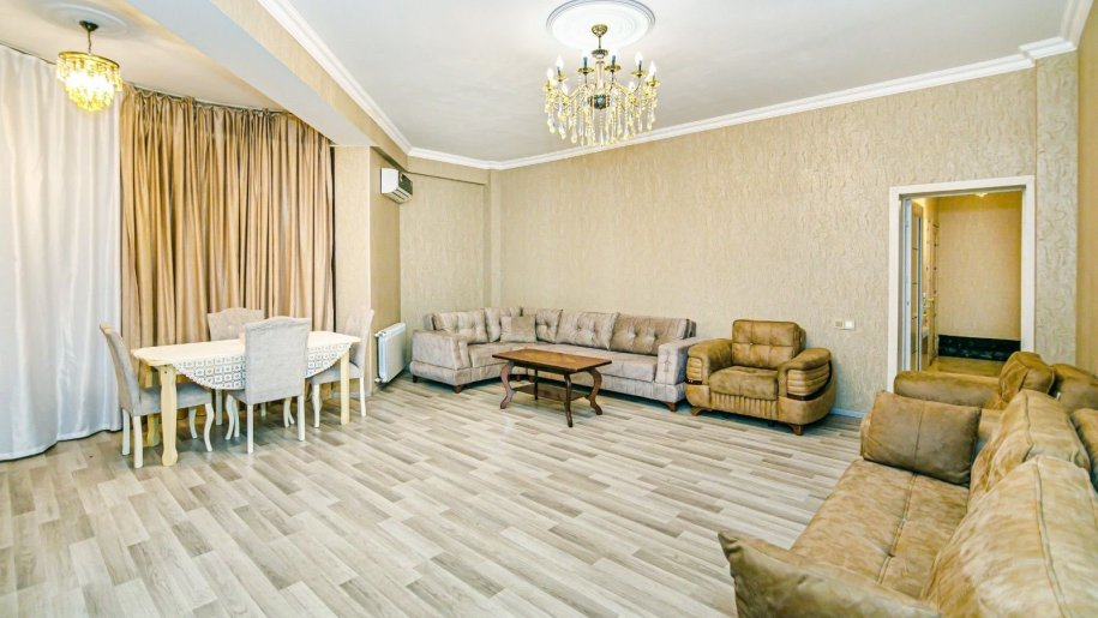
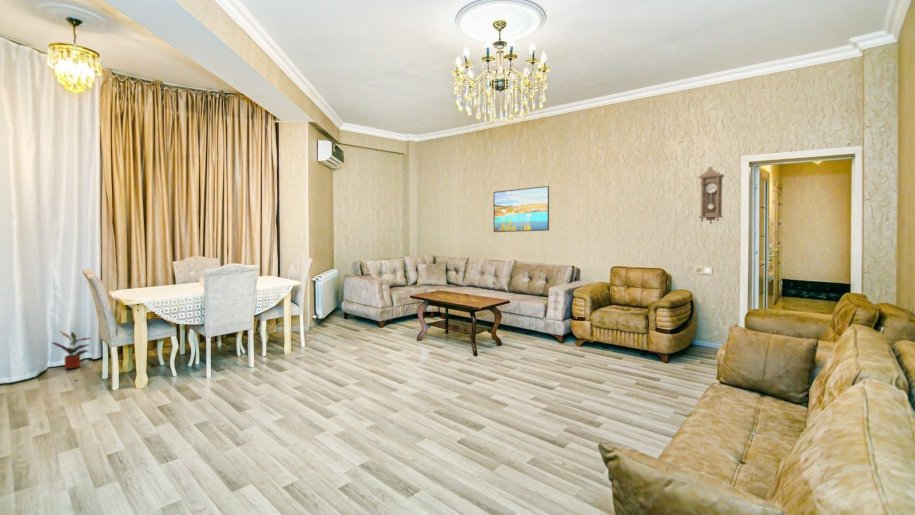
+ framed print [493,185,550,233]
+ pendulum clock [697,165,725,225]
+ potted plant [51,330,93,370]
